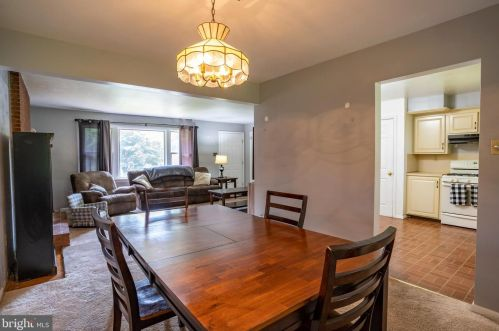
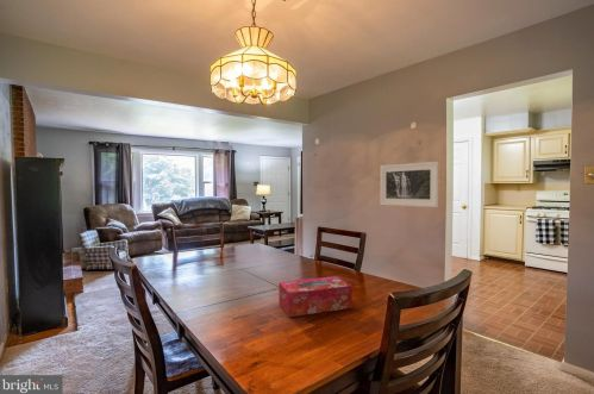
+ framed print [379,161,439,208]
+ tissue box [277,275,354,318]
